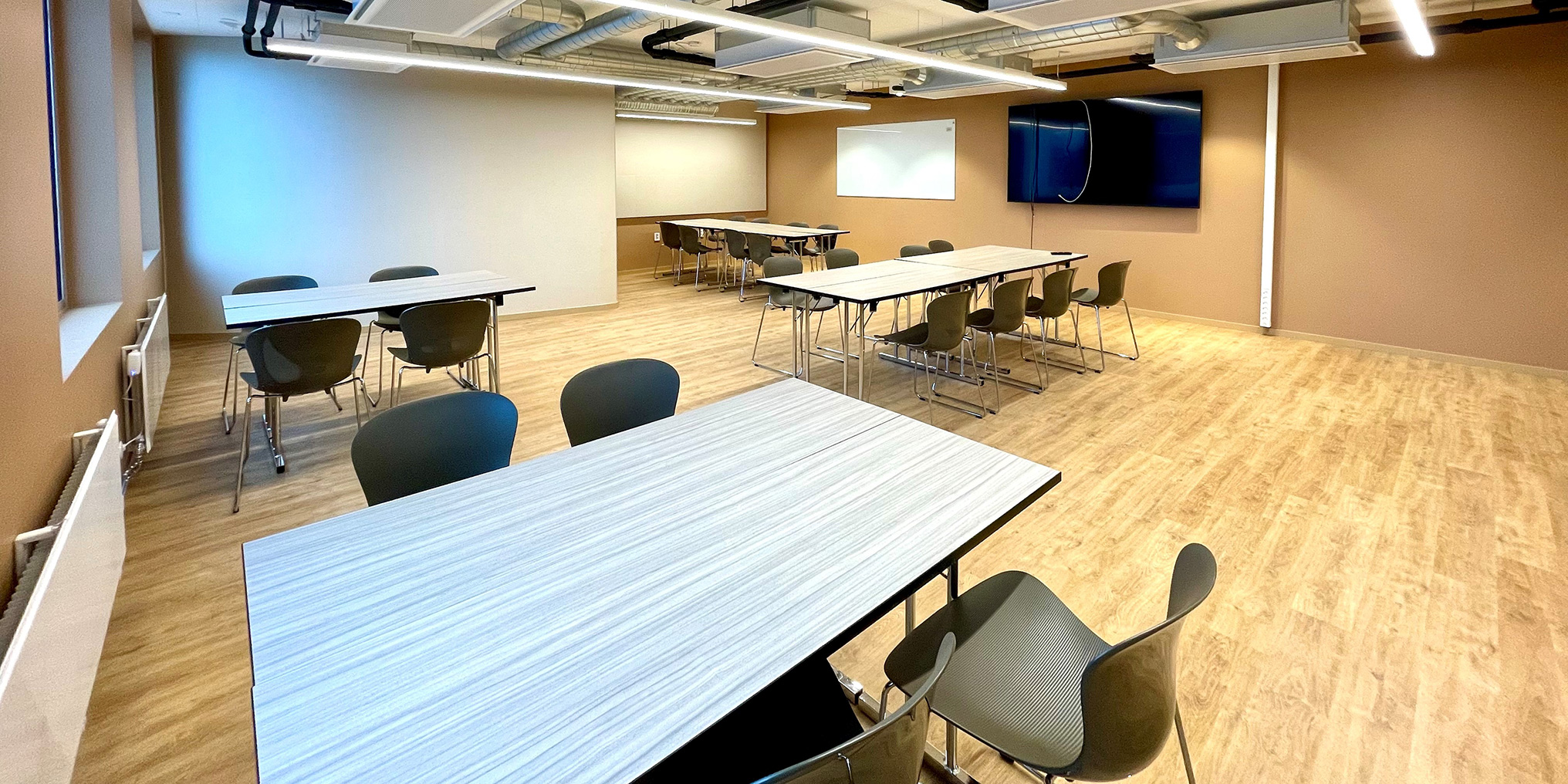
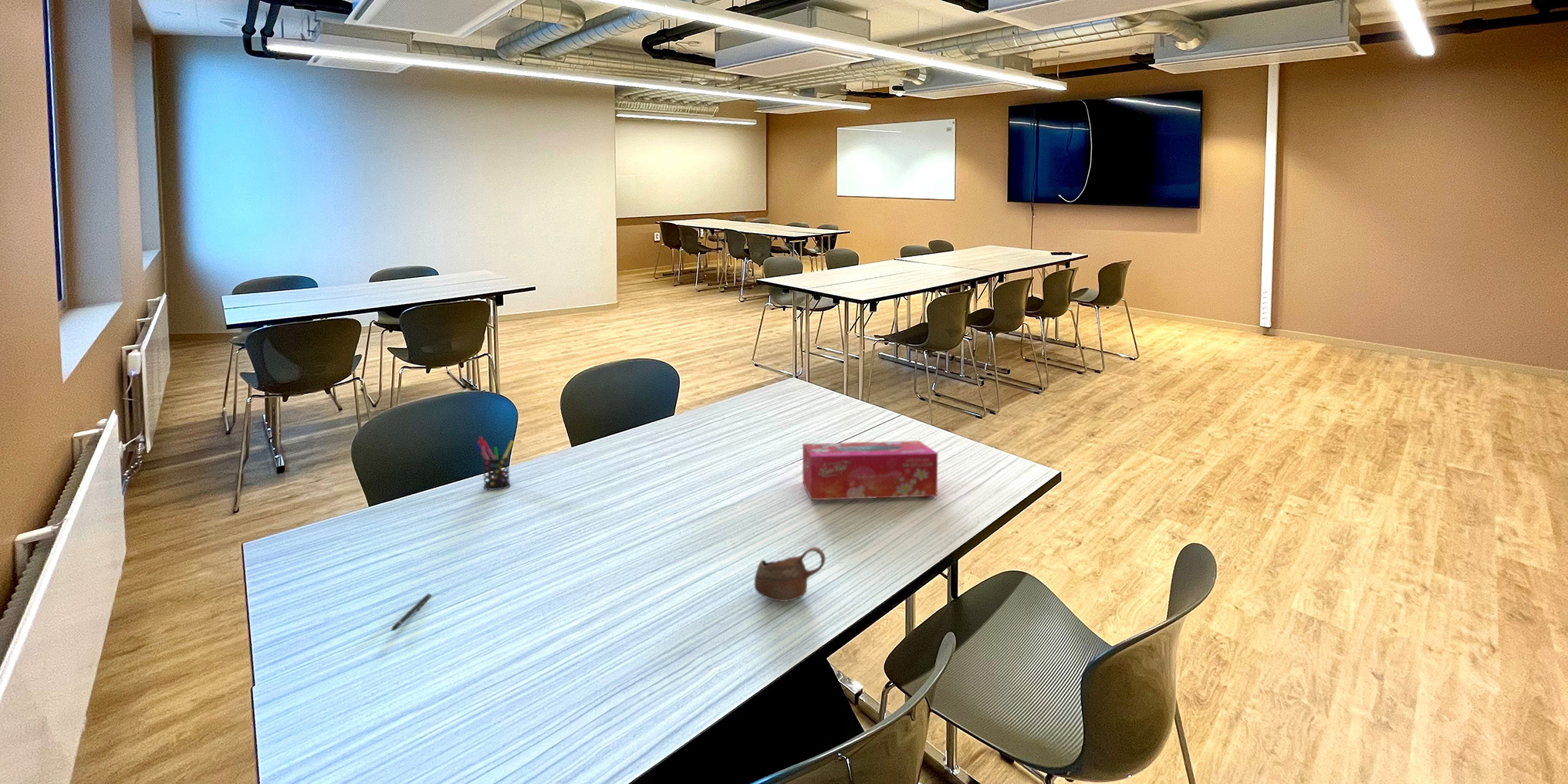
+ tissue box [802,440,938,501]
+ pen [390,593,432,632]
+ cup [754,546,826,603]
+ pen holder [475,436,515,491]
